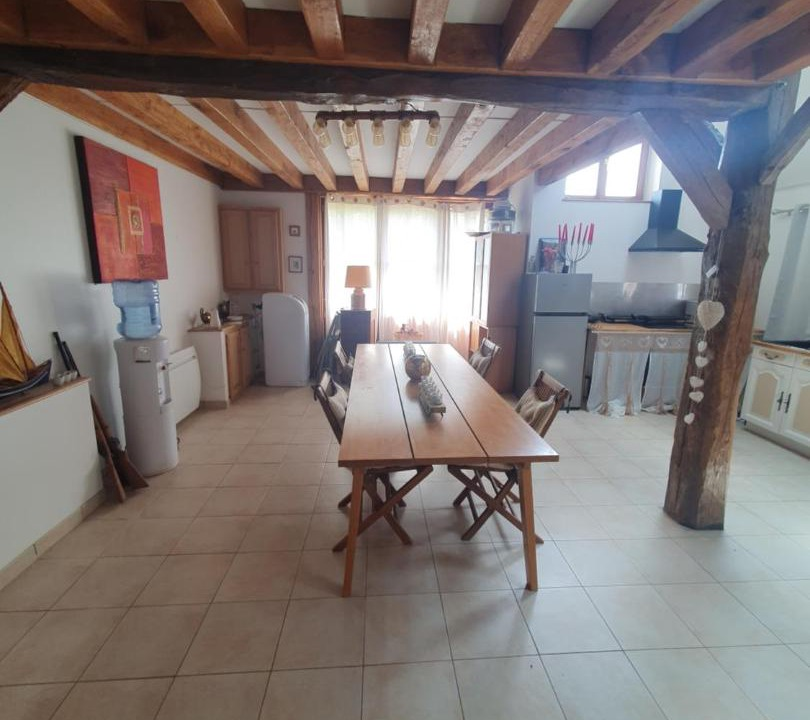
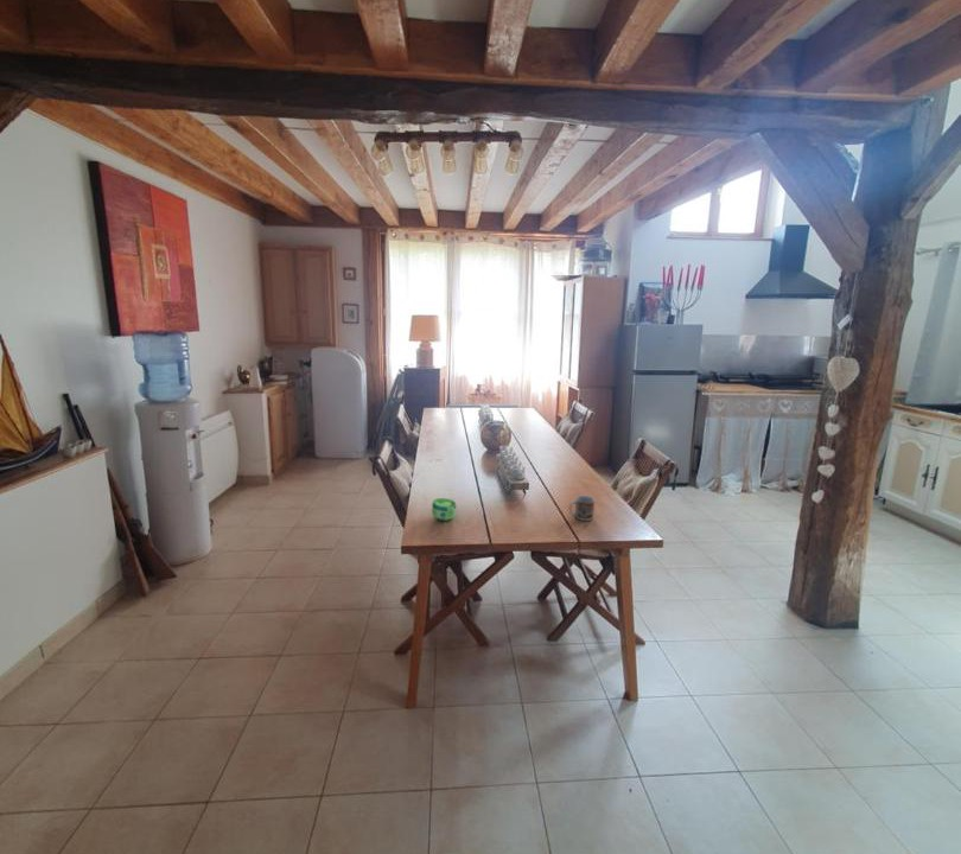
+ cup [568,495,596,522]
+ cup [431,497,458,522]
